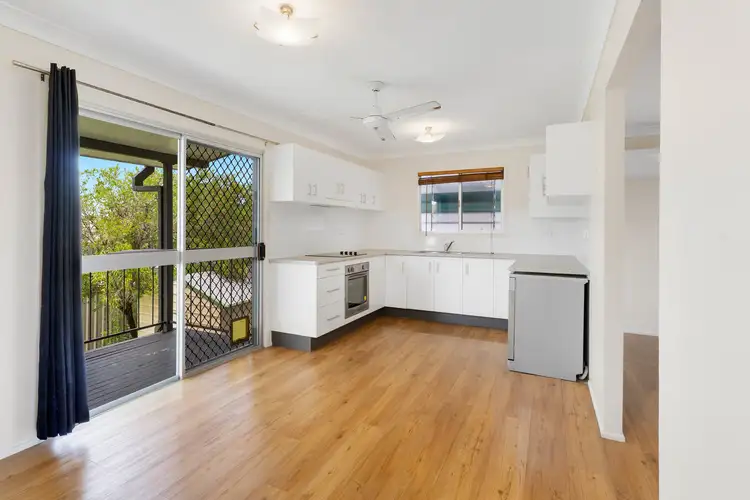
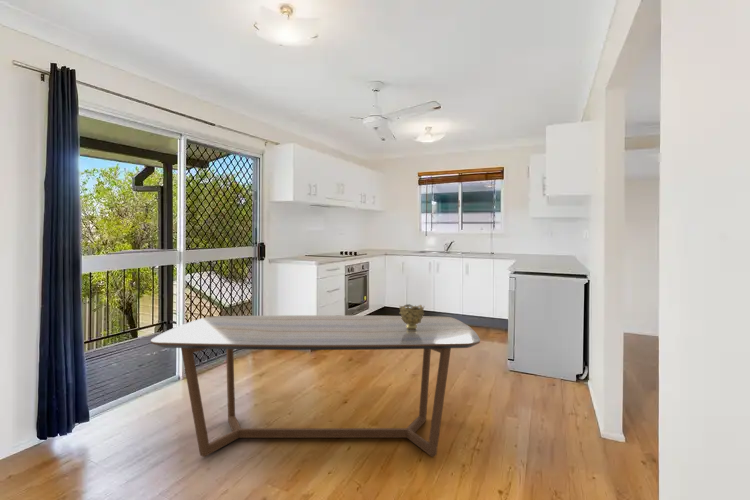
+ decorative bowl [398,303,425,330]
+ dining table [150,314,481,458]
